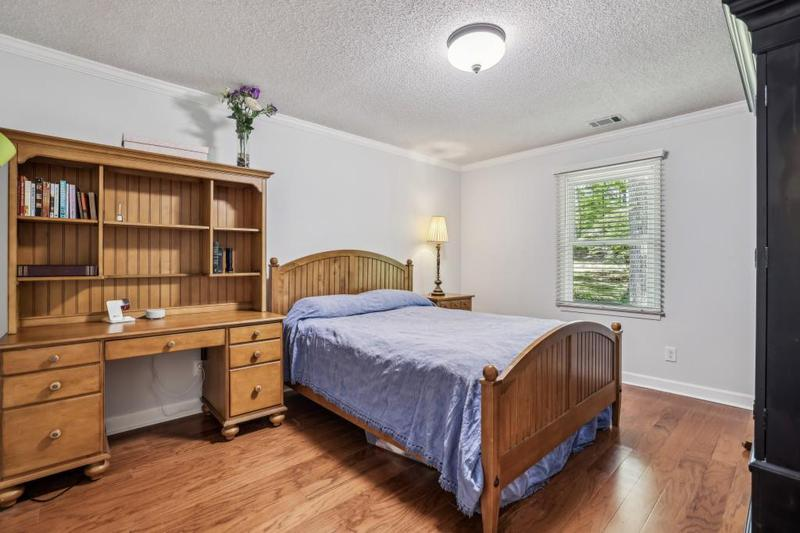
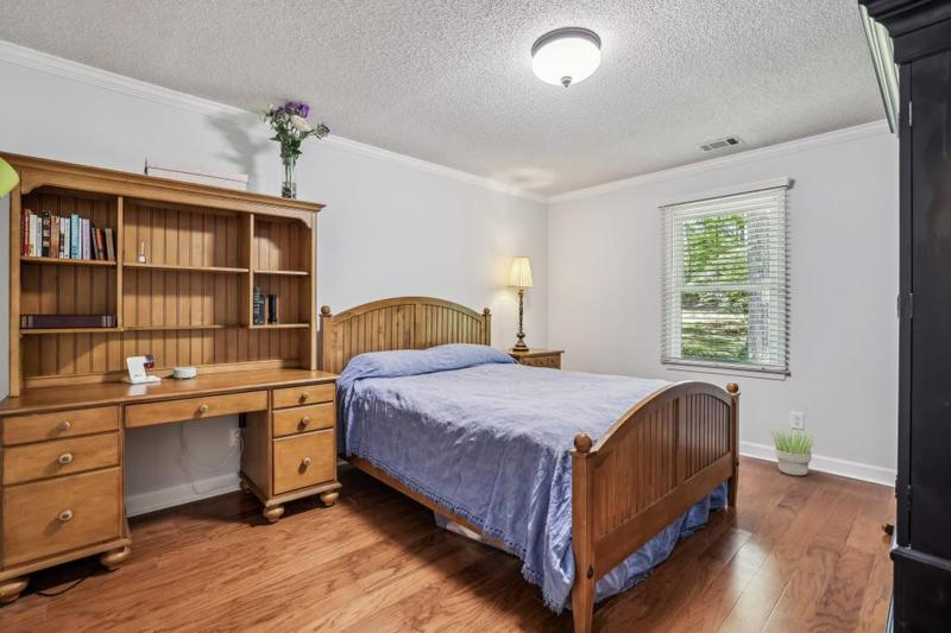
+ potted plant [763,424,819,476]
